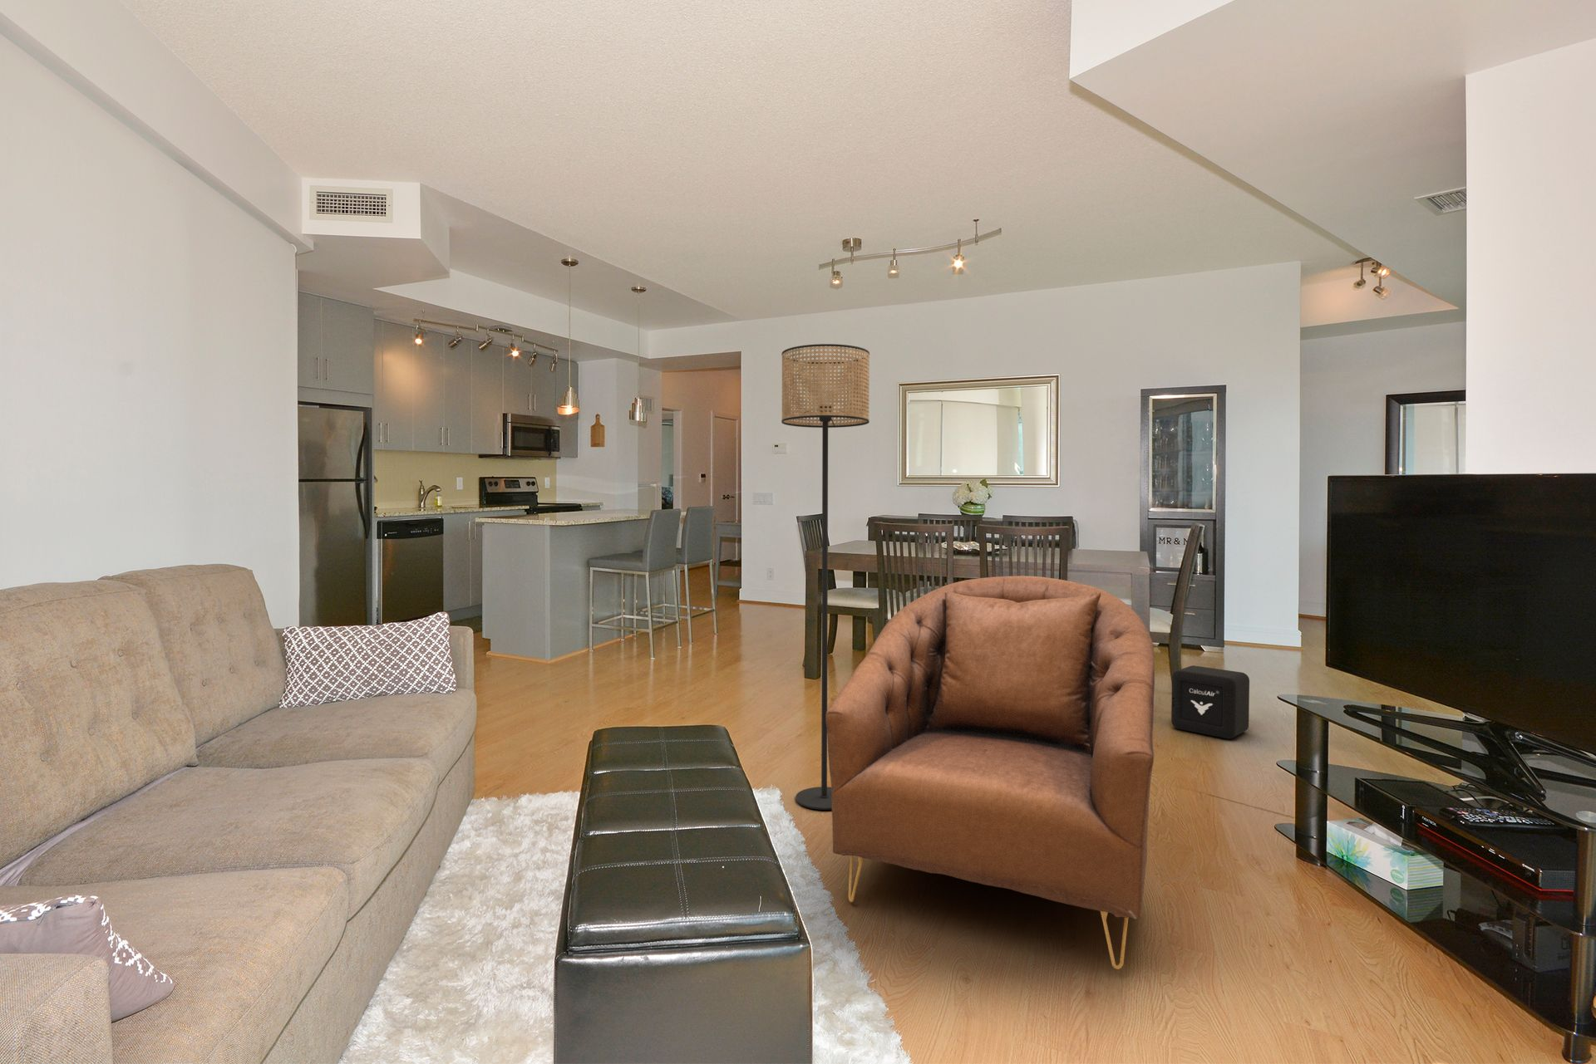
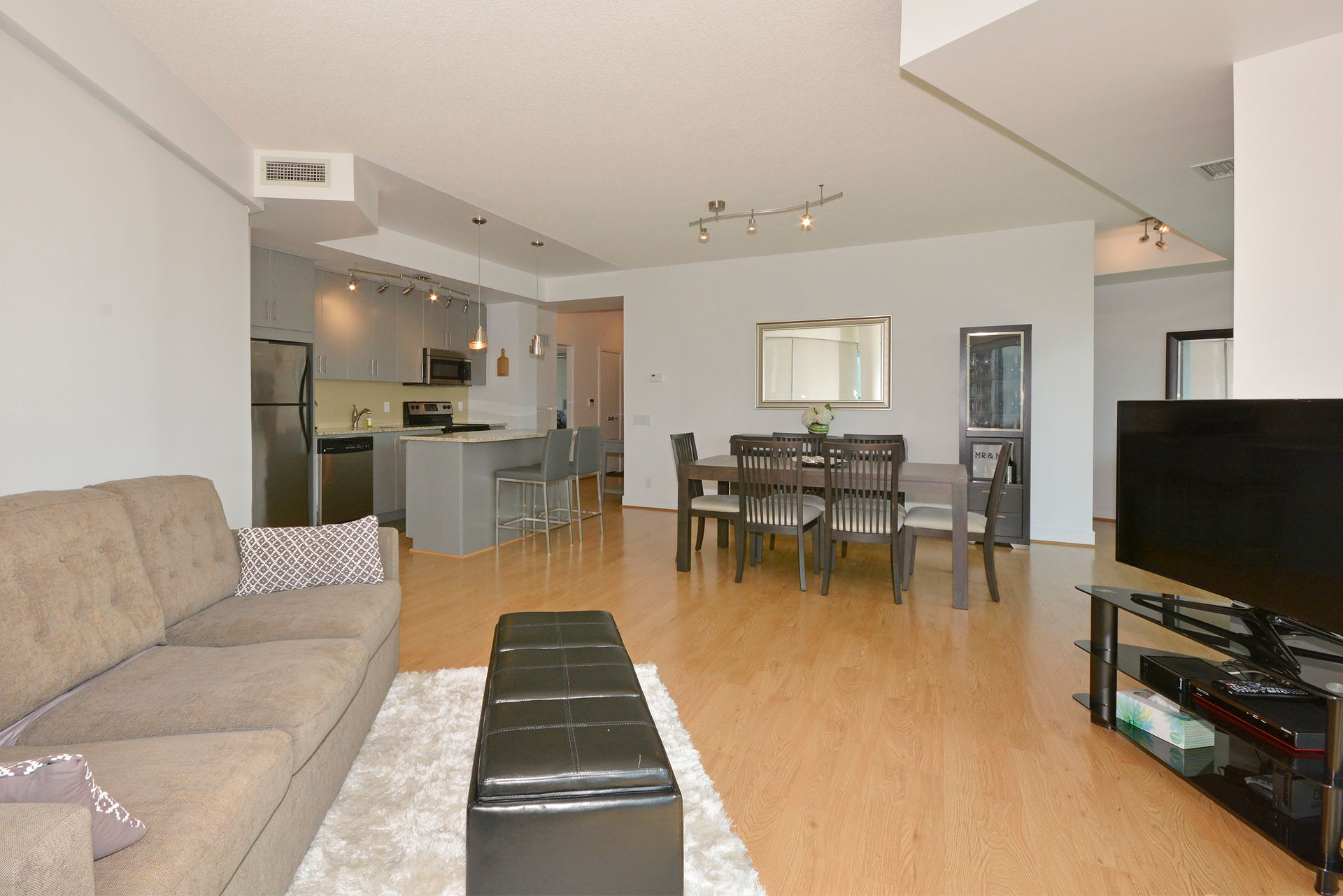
- armchair [826,575,1155,970]
- air purifier [1171,665,1250,740]
- floor lamp [781,343,870,811]
